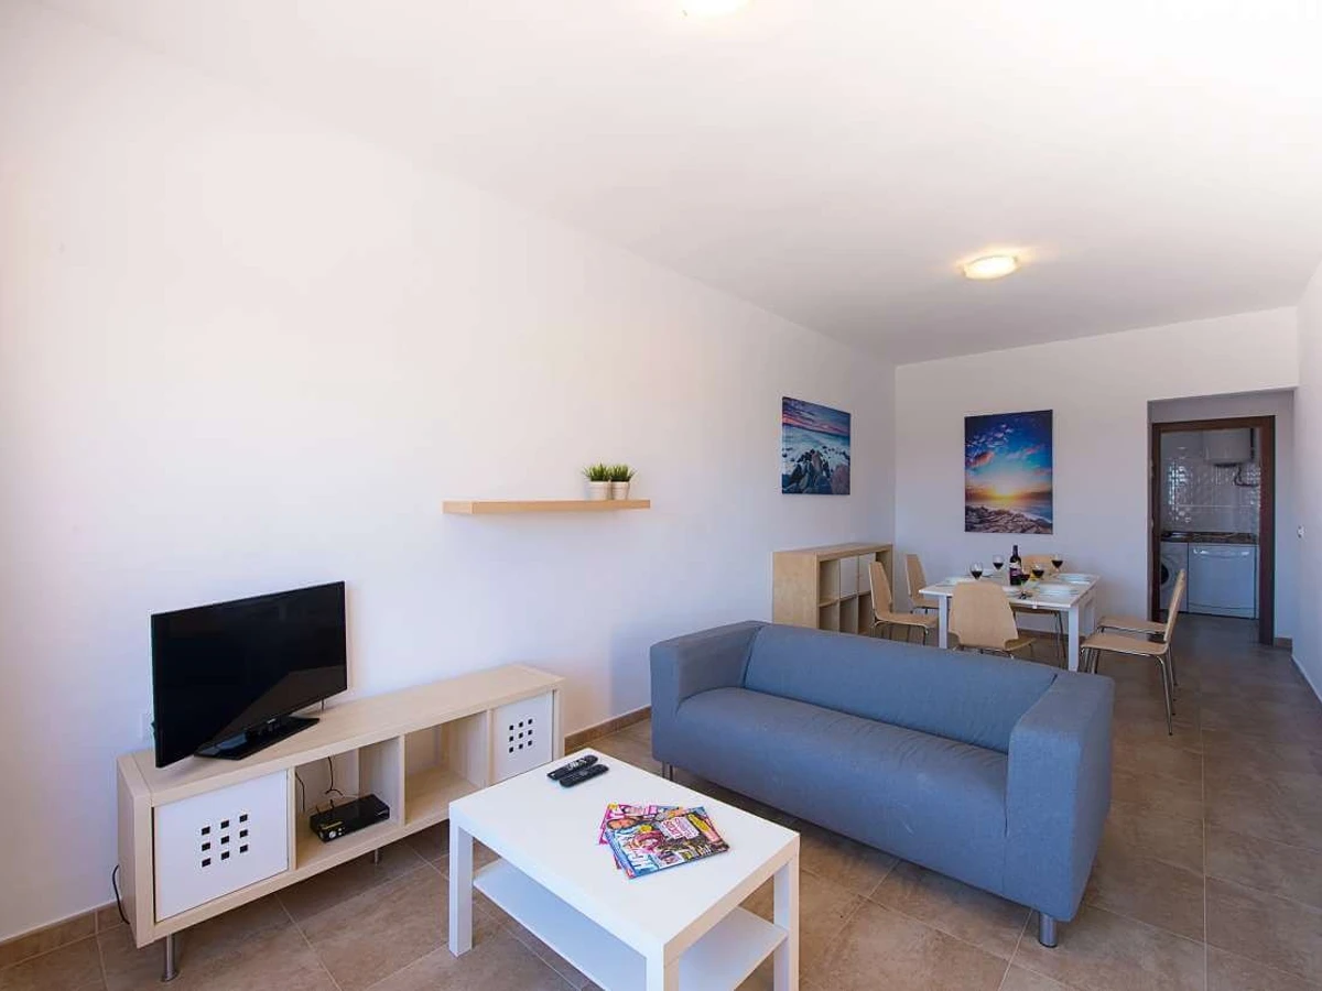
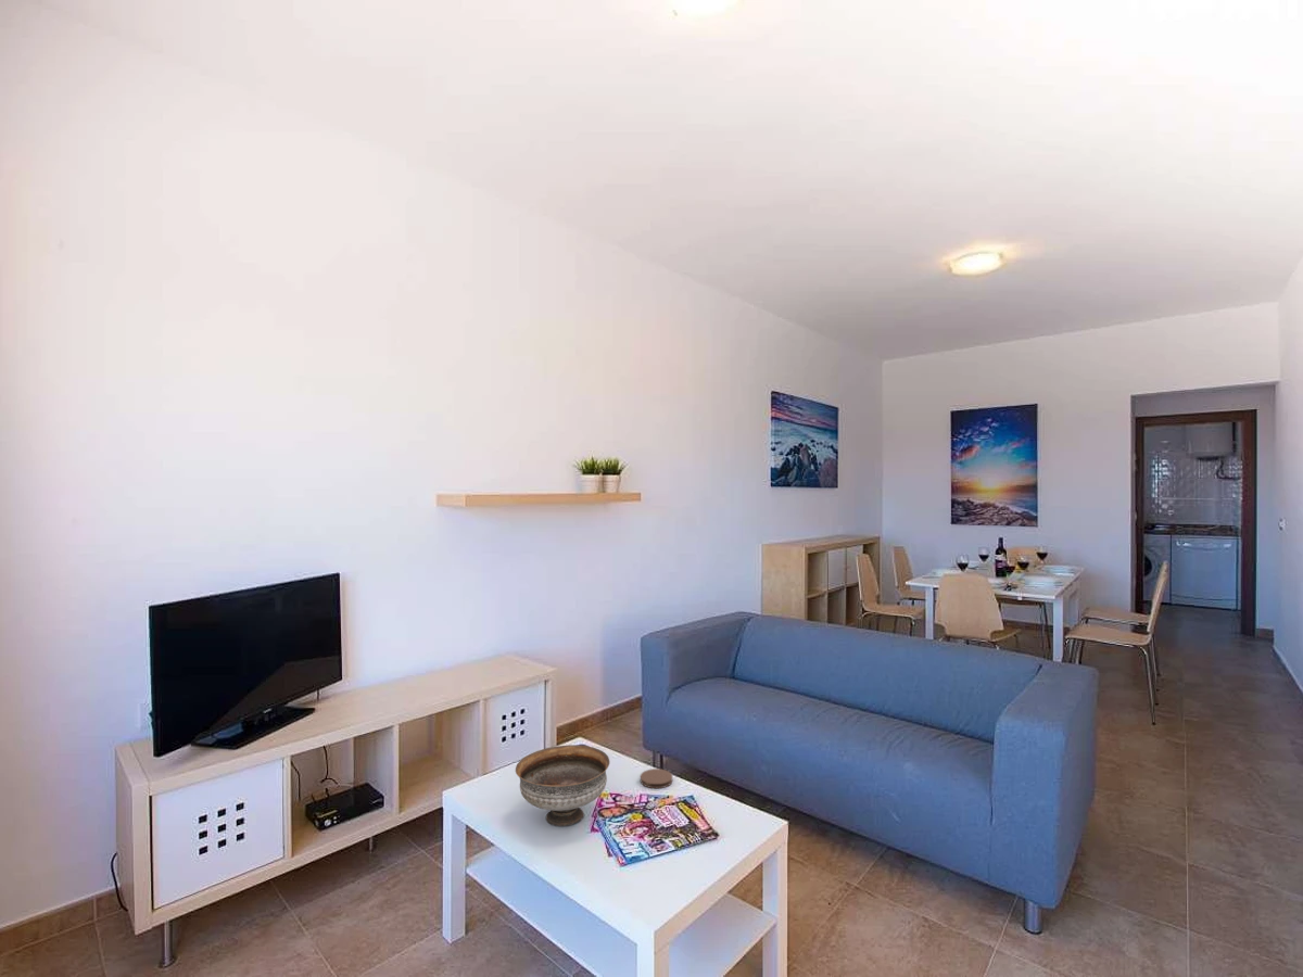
+ bowl [515,744,611,827]
+ coaster [640,767,673,789]
